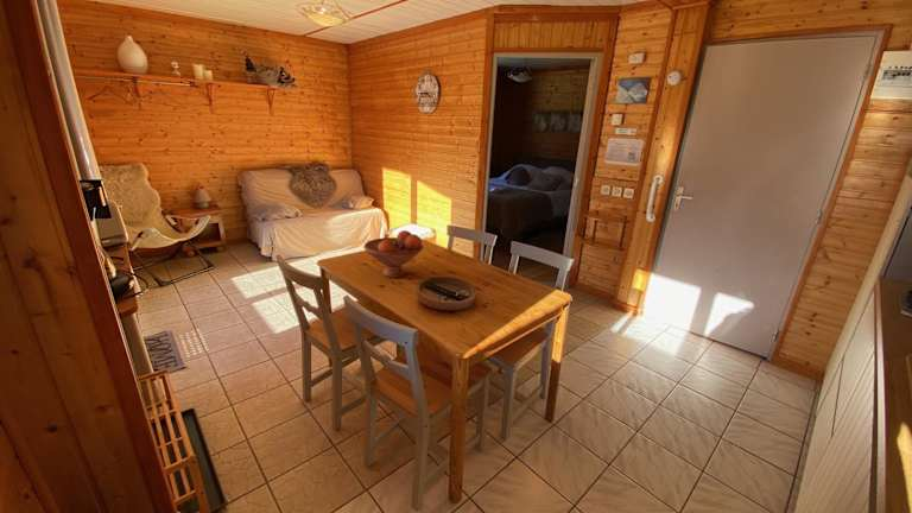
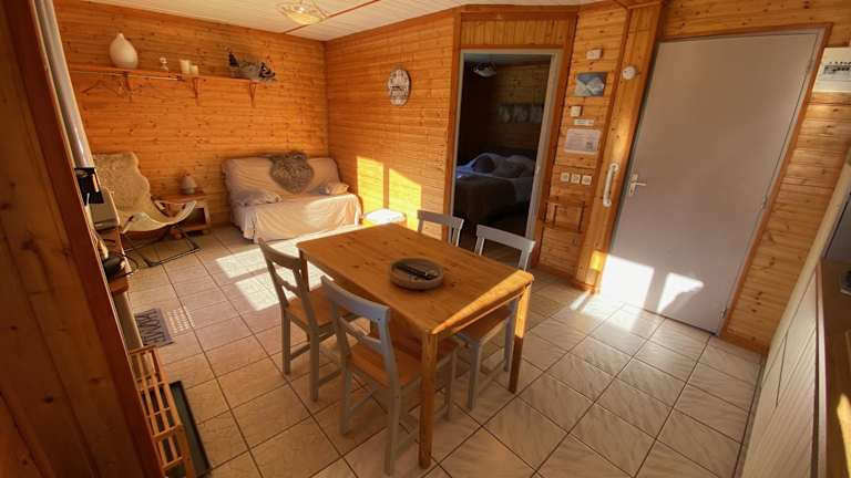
- fruit bowl [362,229,424,279]
